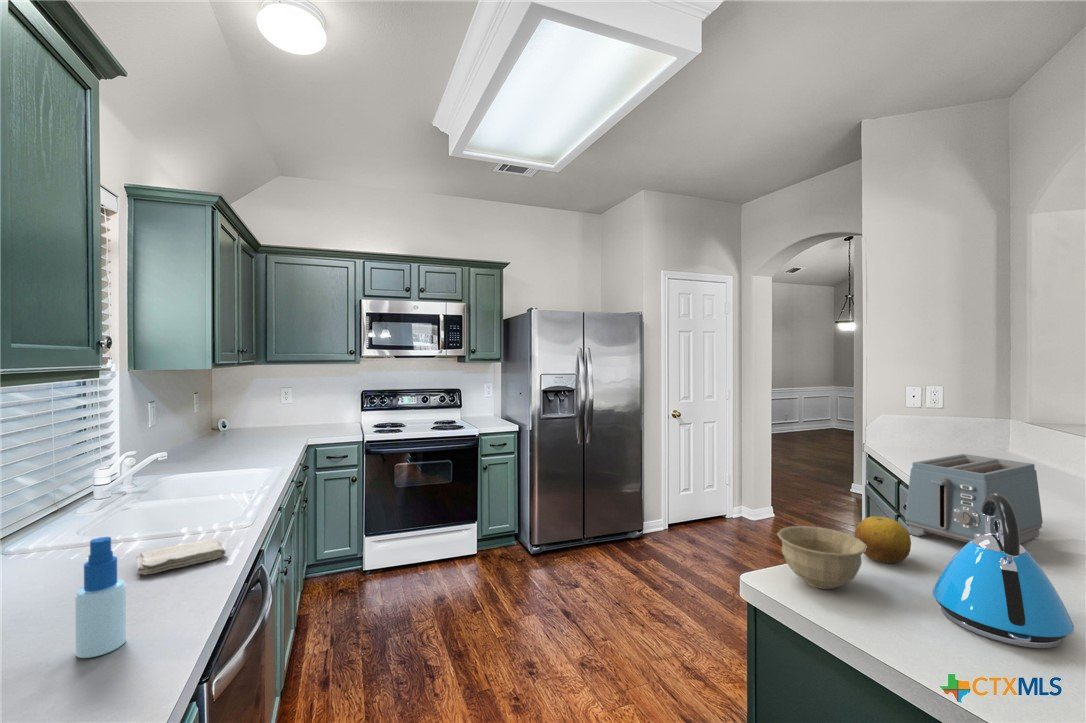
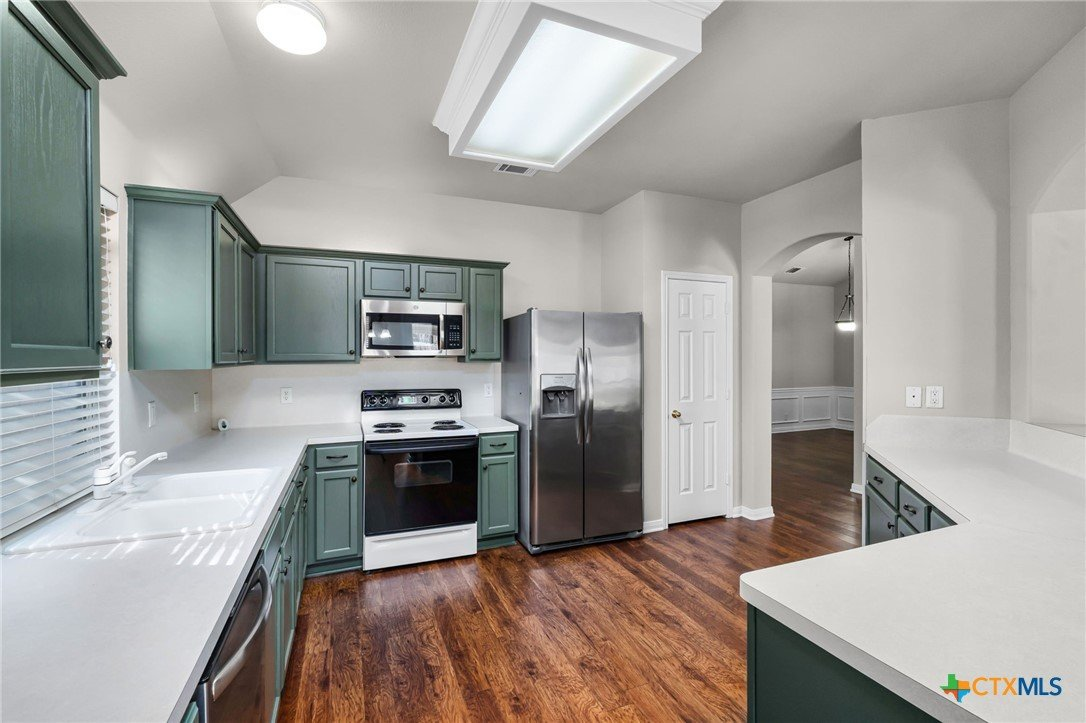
- fruit [854,515,912,564]
- washcloth [135,538,227,576]
- spray bottle [74,536,127,659]
- kettle [932,493,1075,649]
- bowl [776,525,867,590]
- toaster [904,453,1044,544]
